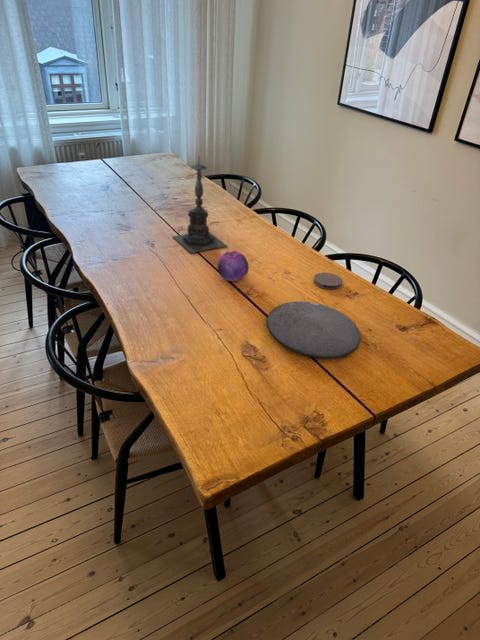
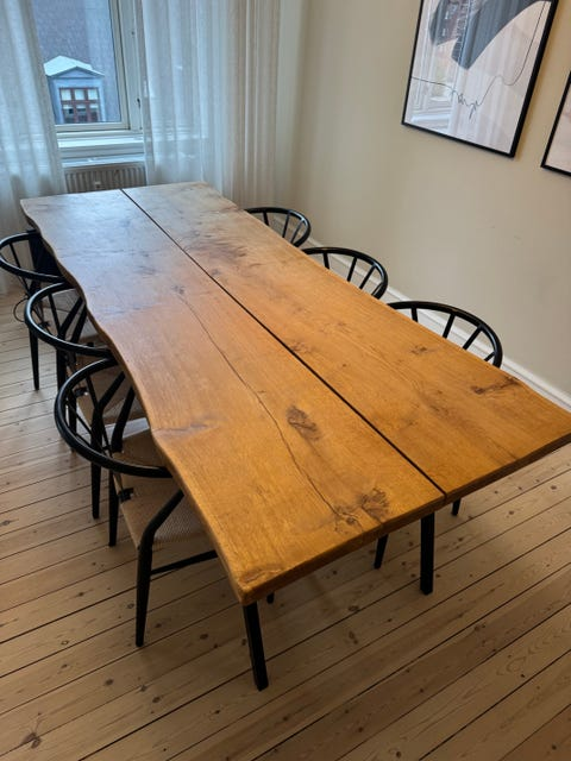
- candle holder [171,157,228,254]
- coaster [313,272,343,290]
- plate [265,300,361,360]
- fruit [217,250,250,282]
